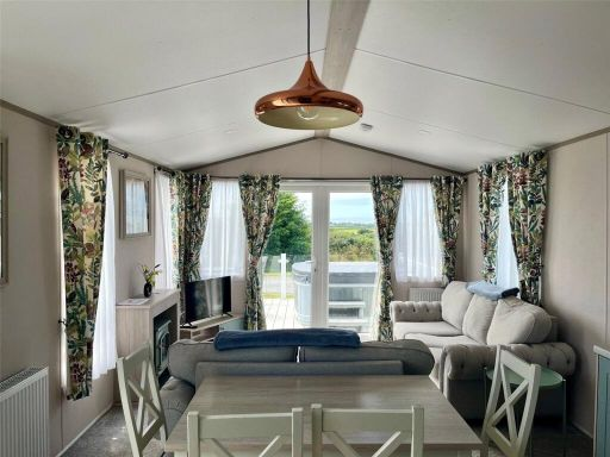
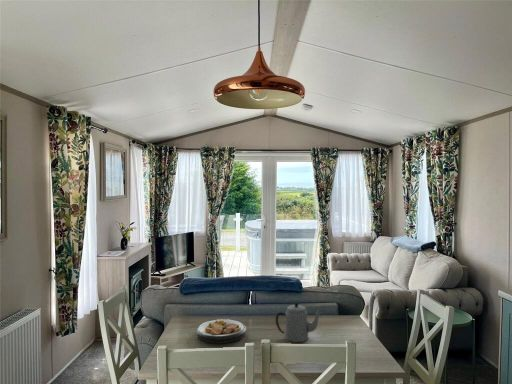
+ plate [195,318,247,344]
+ teapot [275,302,322,343]
